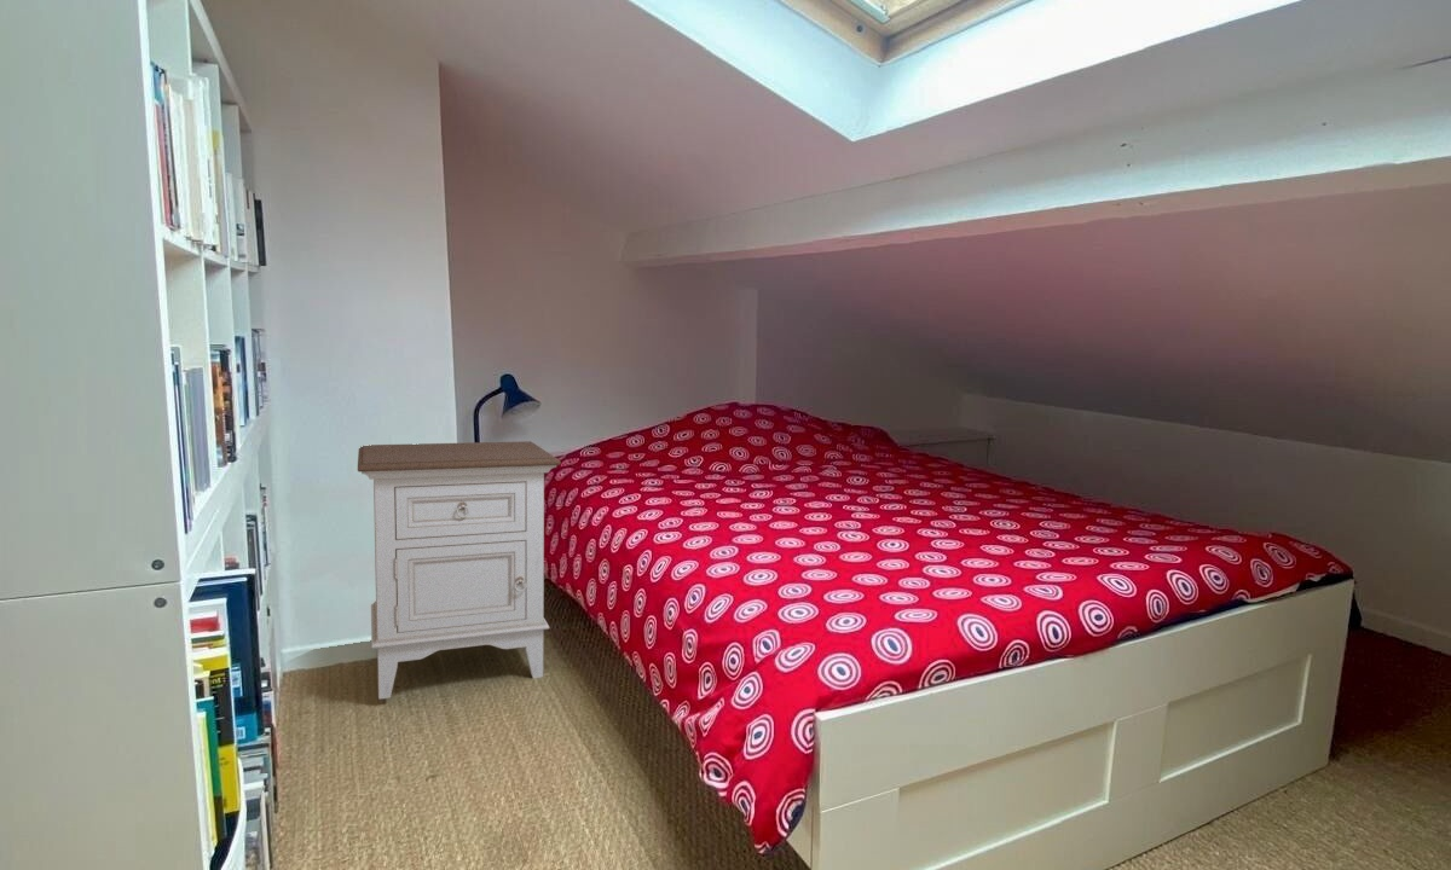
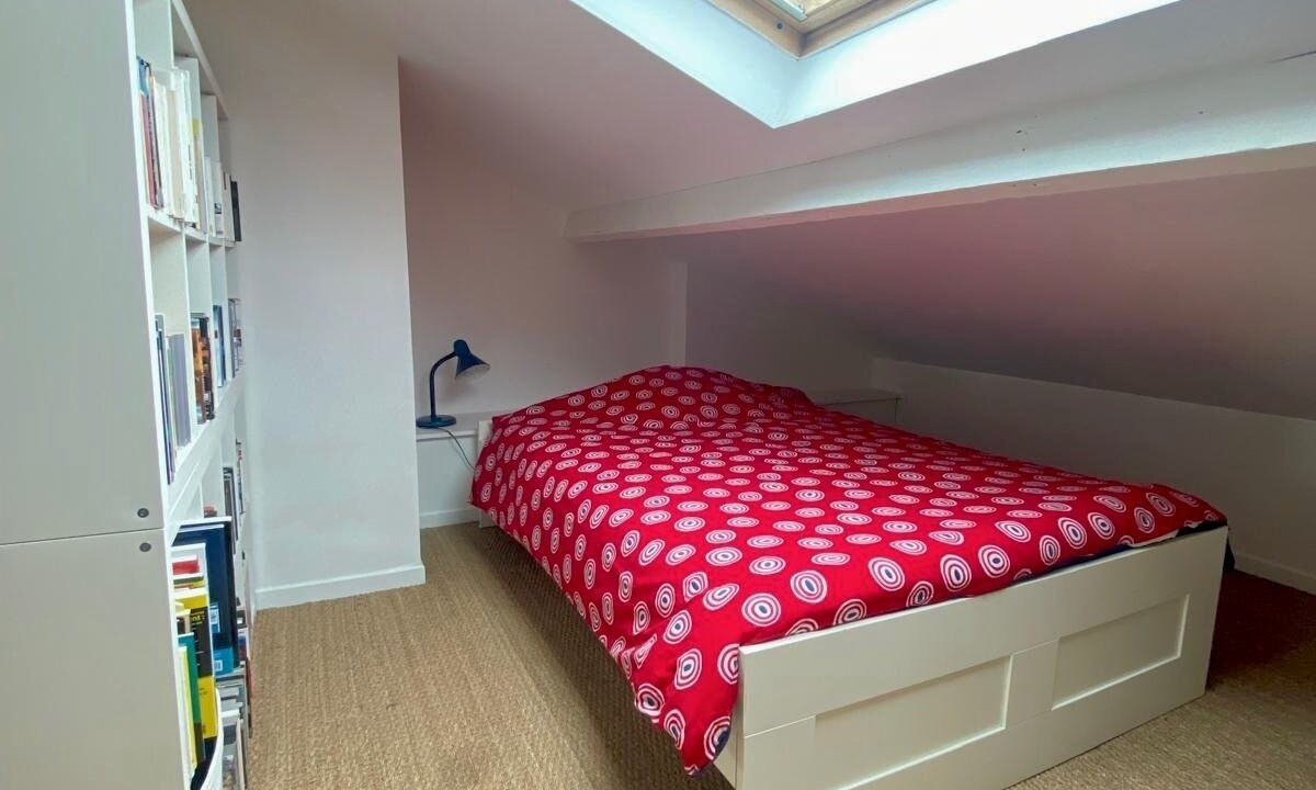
- nightstand [357,440,562,701]
